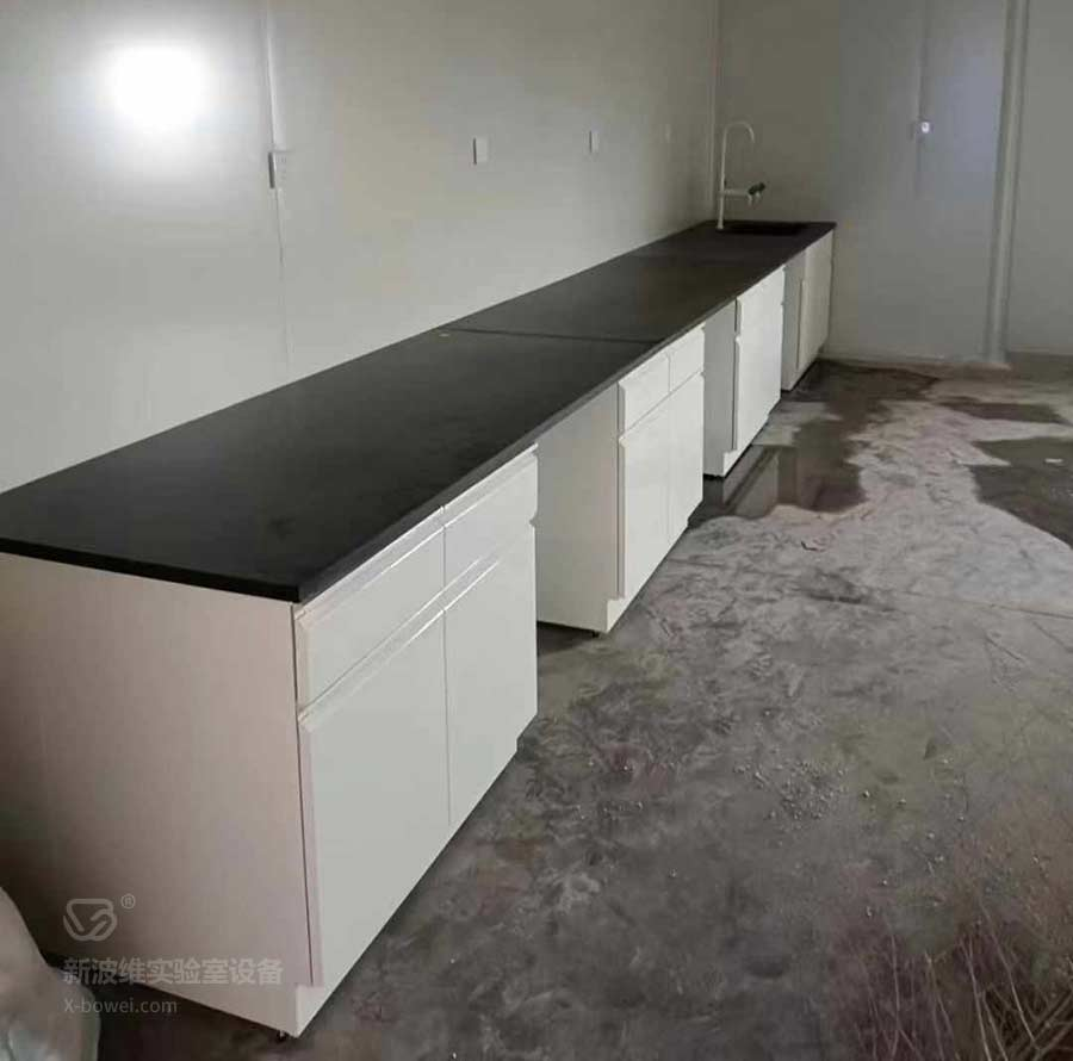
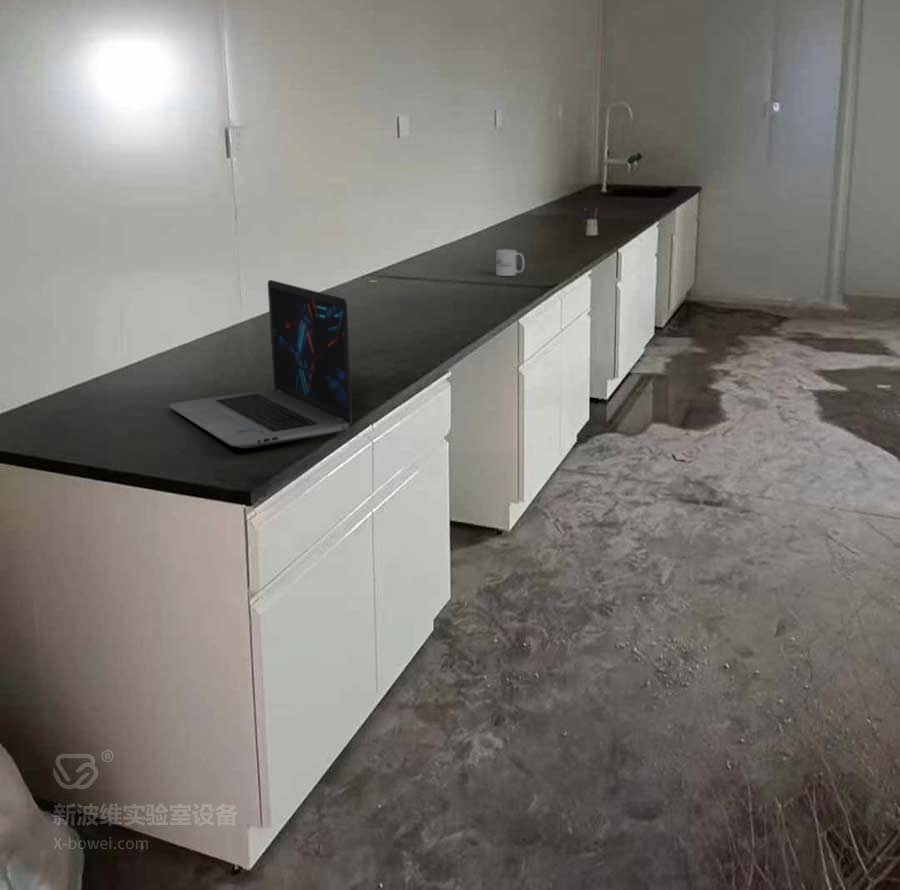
+ laptop [168,279,353,449]
+ mug [495,248,525,277]
+ pen holder [581,207,599,236]
